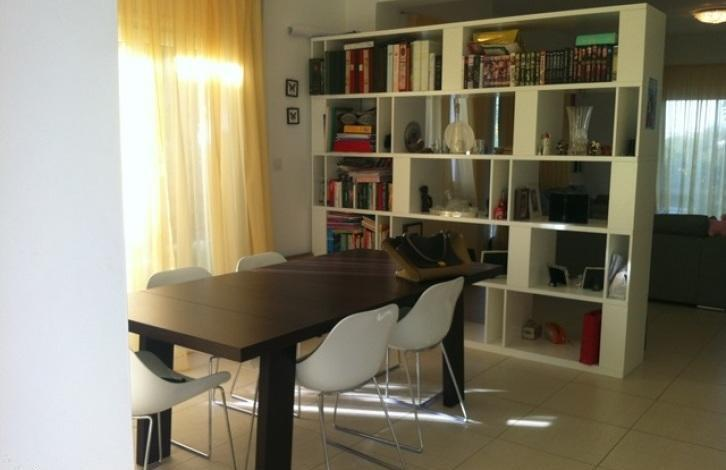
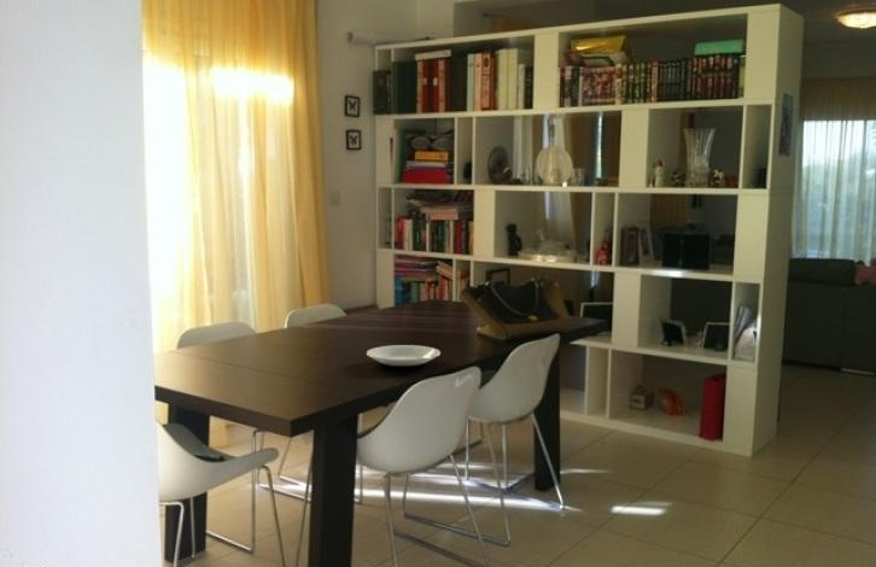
+ plate [366,344,442,369]
